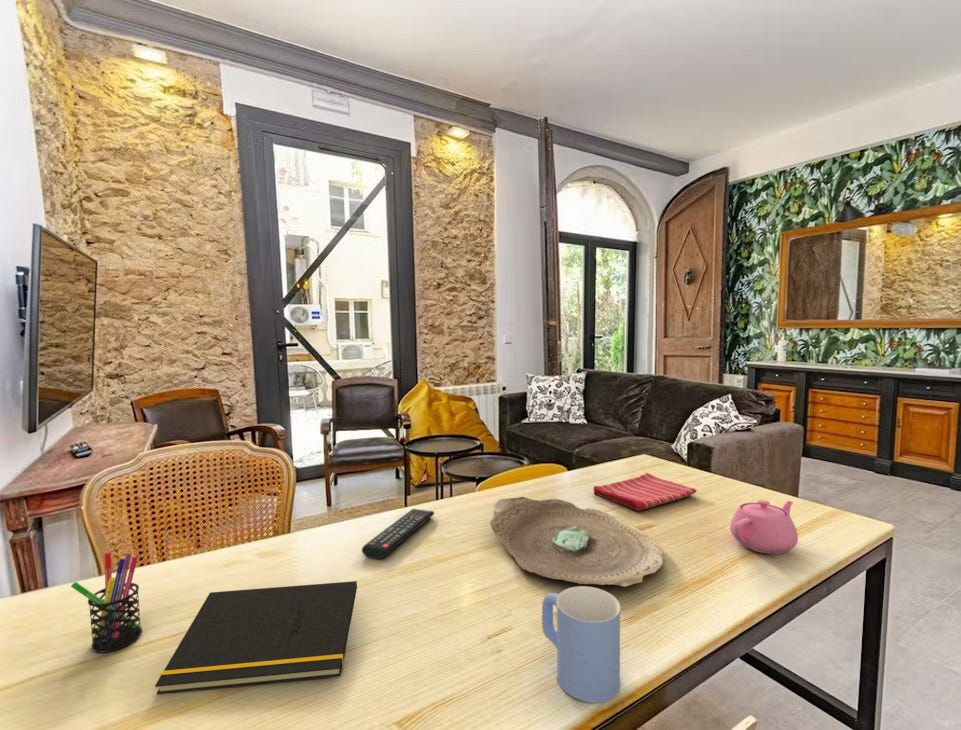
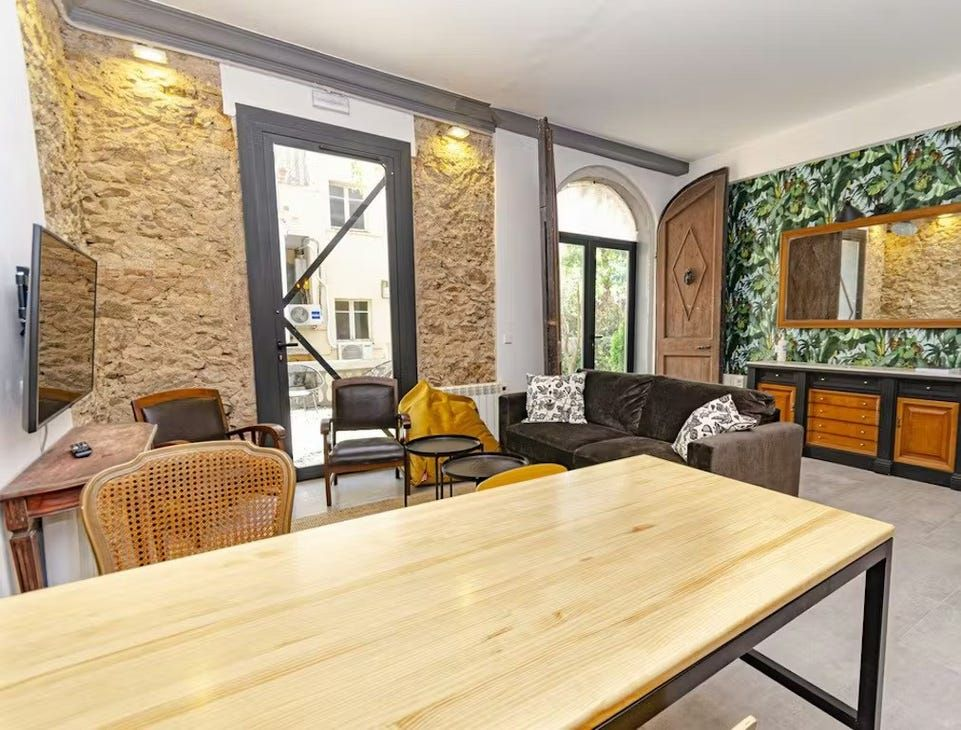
- mug [541,585,621,704]
- dish towel [592,472,697,512]
- teapot [729,499,799,555]
- notepad [154,580,358,695]
- pen holder [70,551,143,653]
- remote control [361,508,435,560]
- decorative bowl [489,496,664,588]
